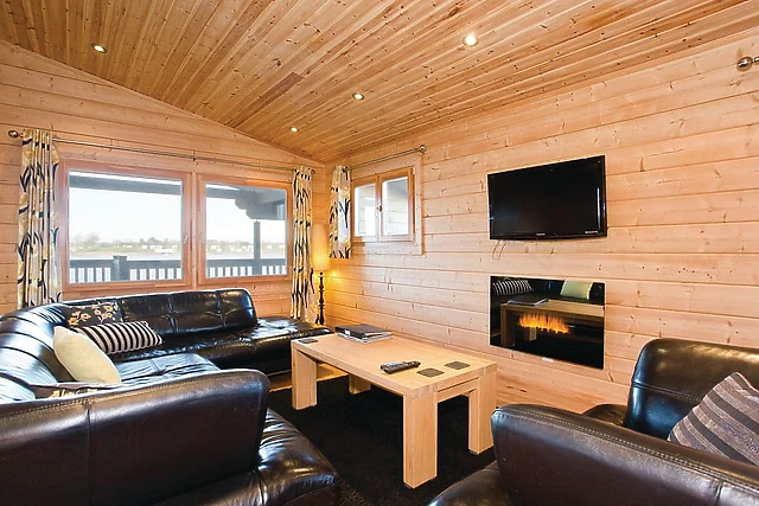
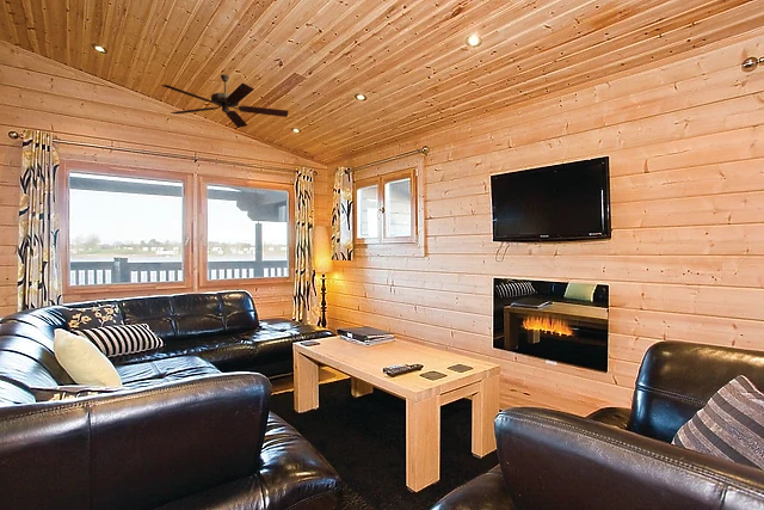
+ ceiling fan [160,73,290,129]
